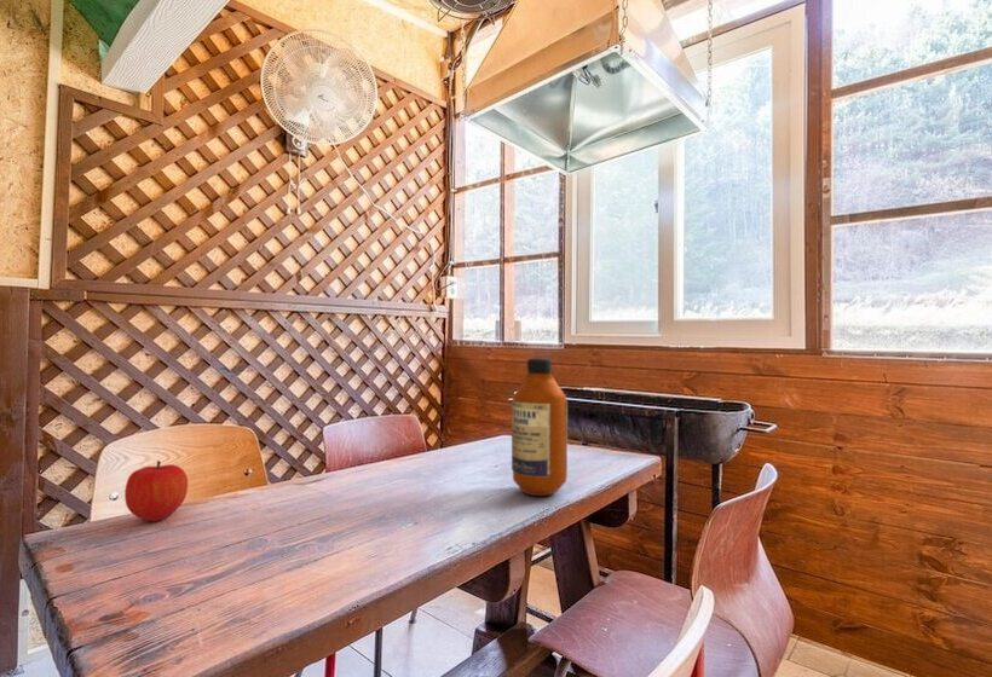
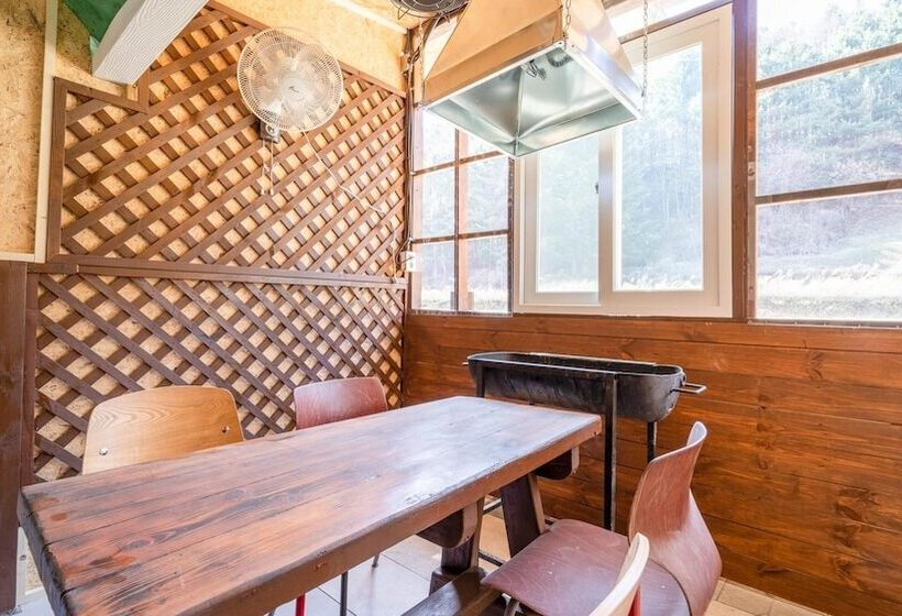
- bottle [511,357,569,497]
- fruit [123,459,189,522]
